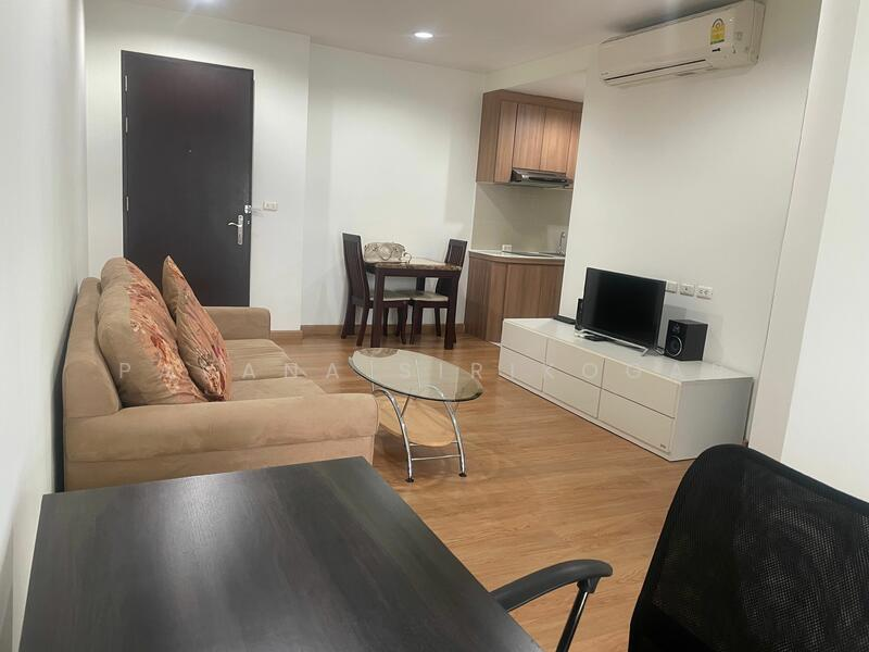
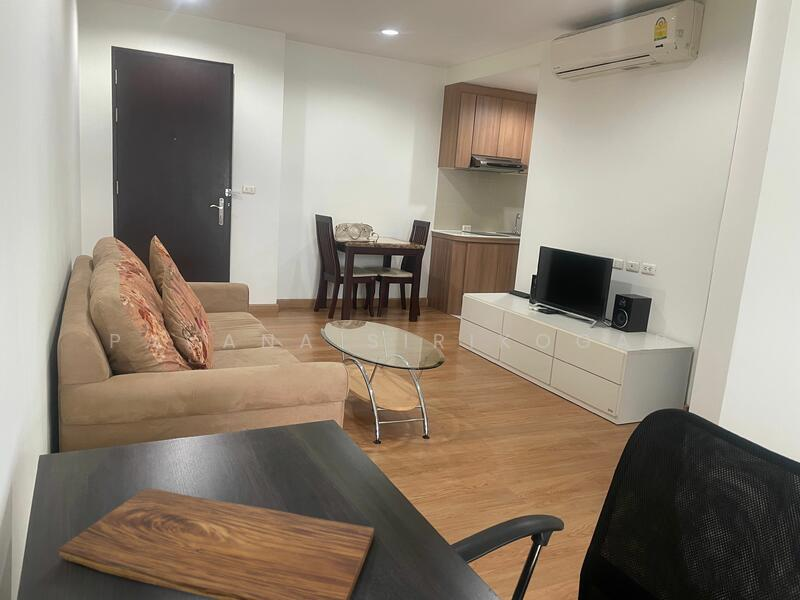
+ cutting board [58,487,375,600]
